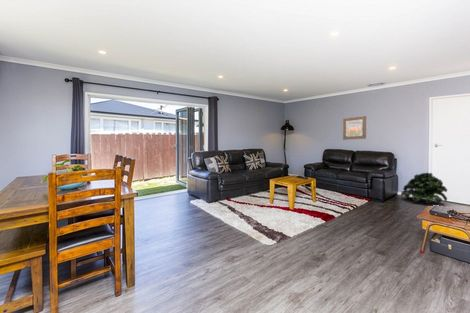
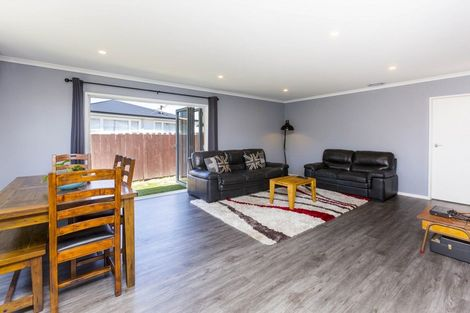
- wall art [342,115,367,141]
- potted plant [400,172,448,205]
